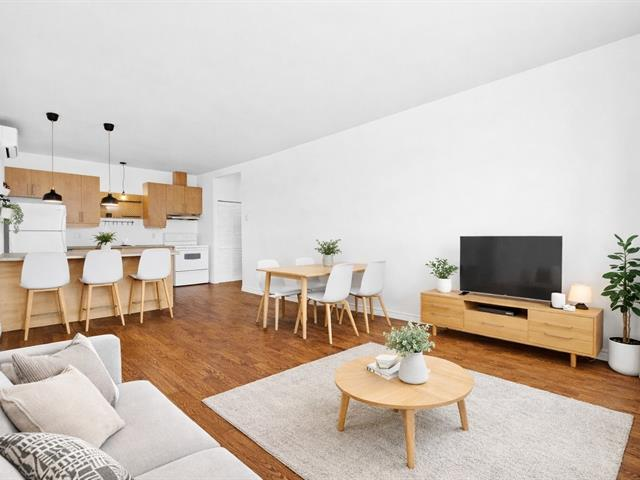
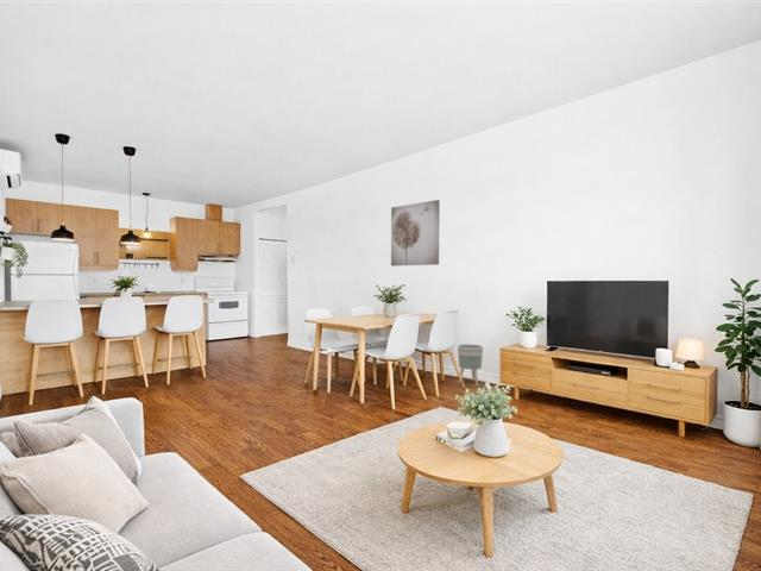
+ planter [457,344,484,388]
+ wall art [390,199,441,266]
